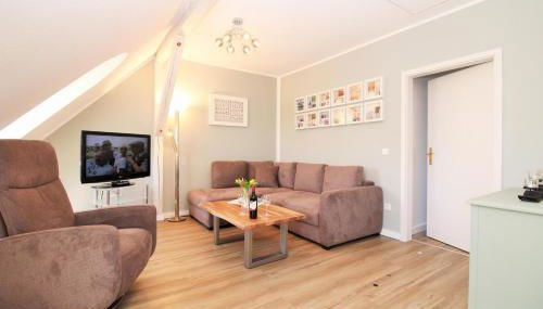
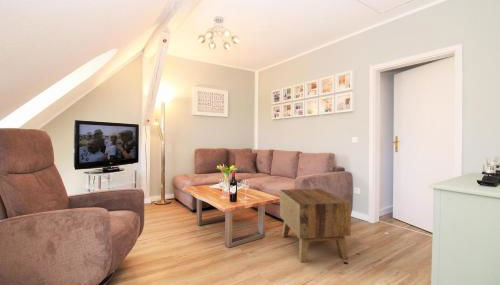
+ side table [279,188,352,263]
